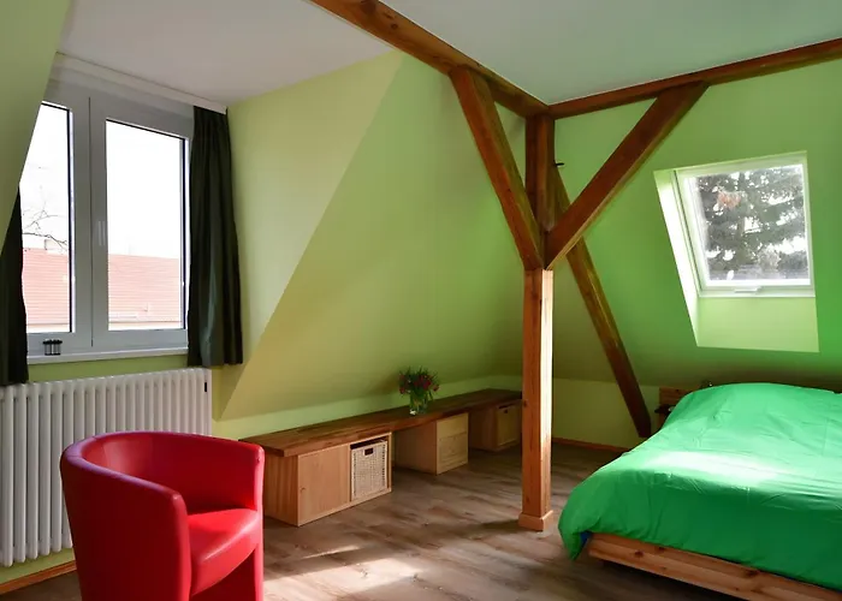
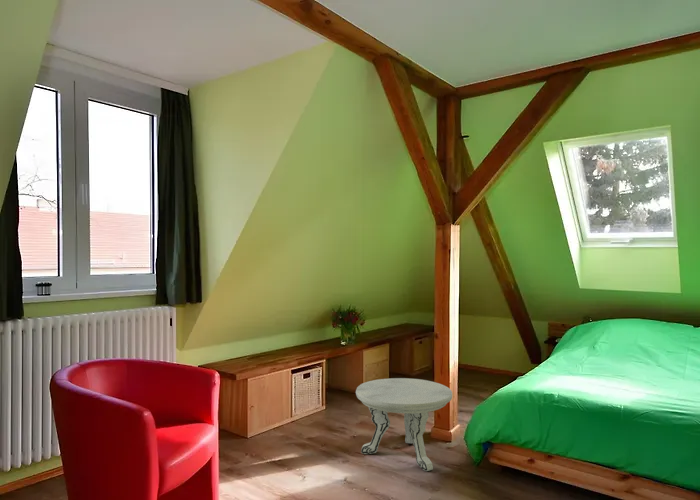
+ side table [355,377,453,472]
